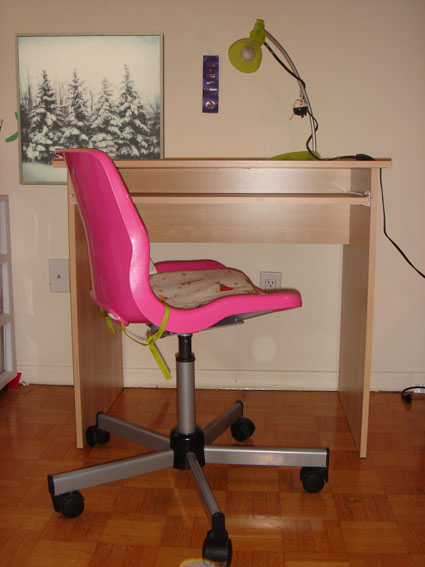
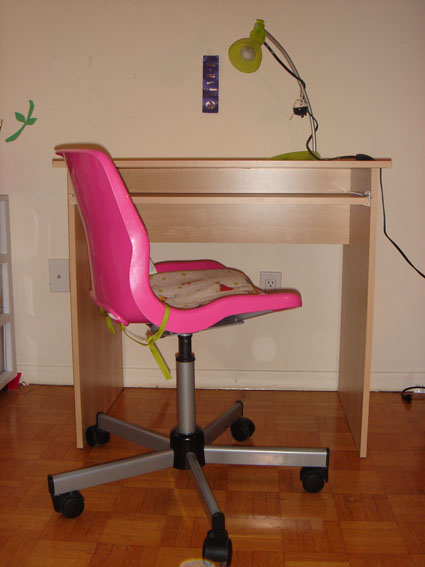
- wall art [14,31,166,186]
